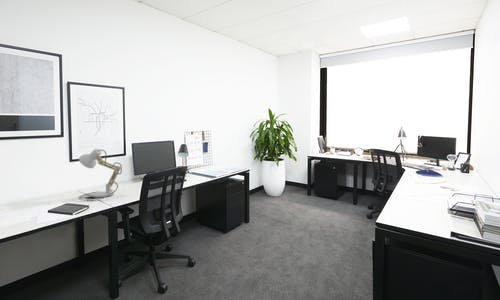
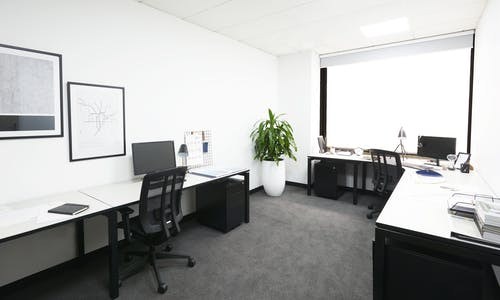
- desk lamp [78,148,123,200]
